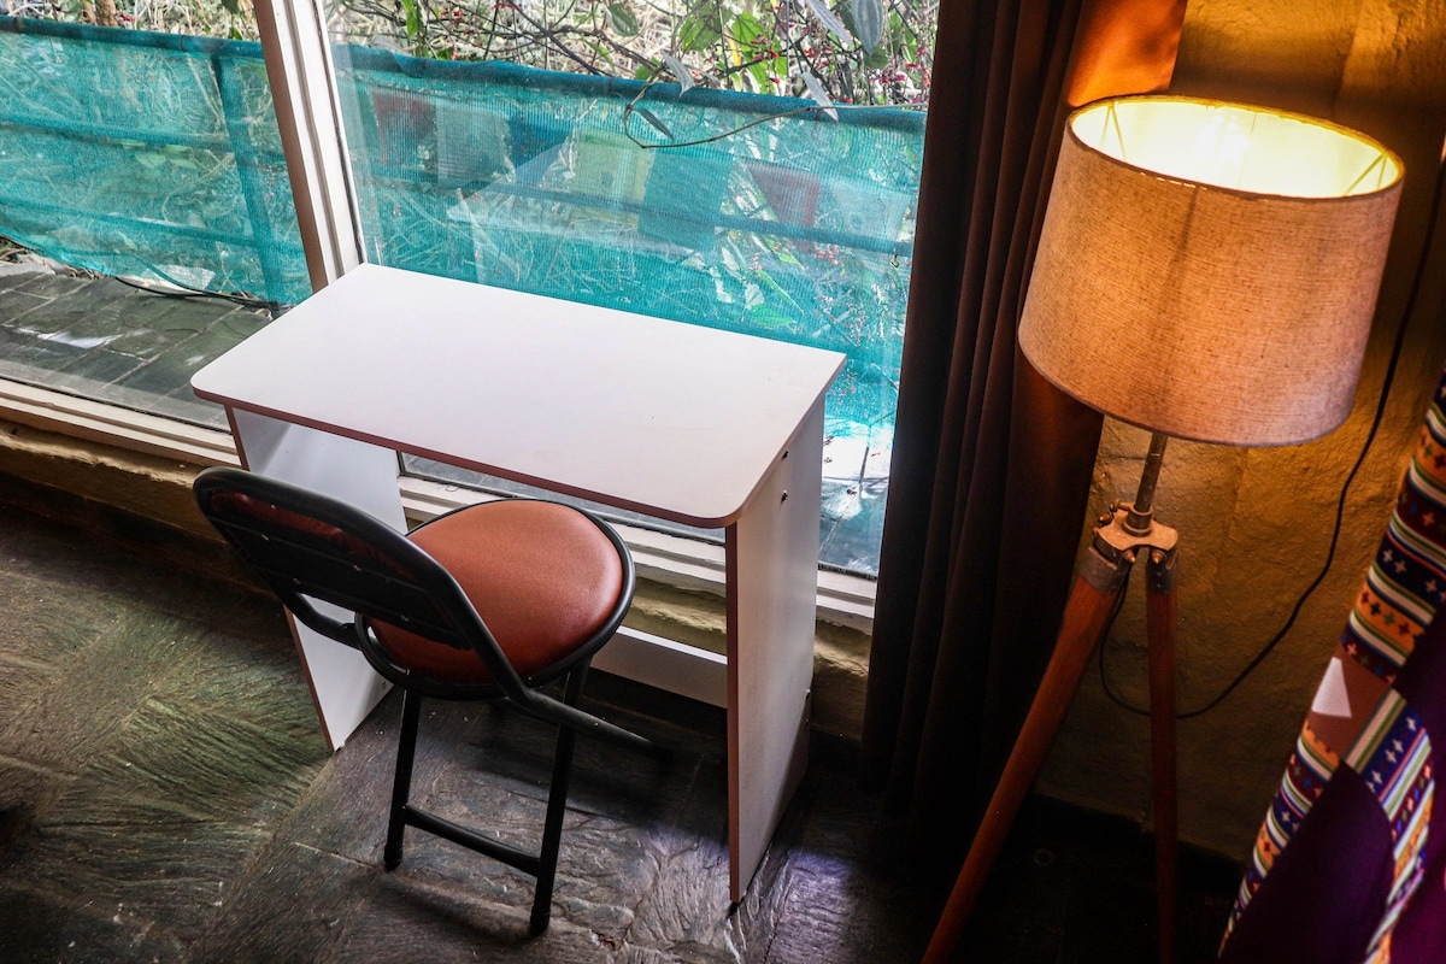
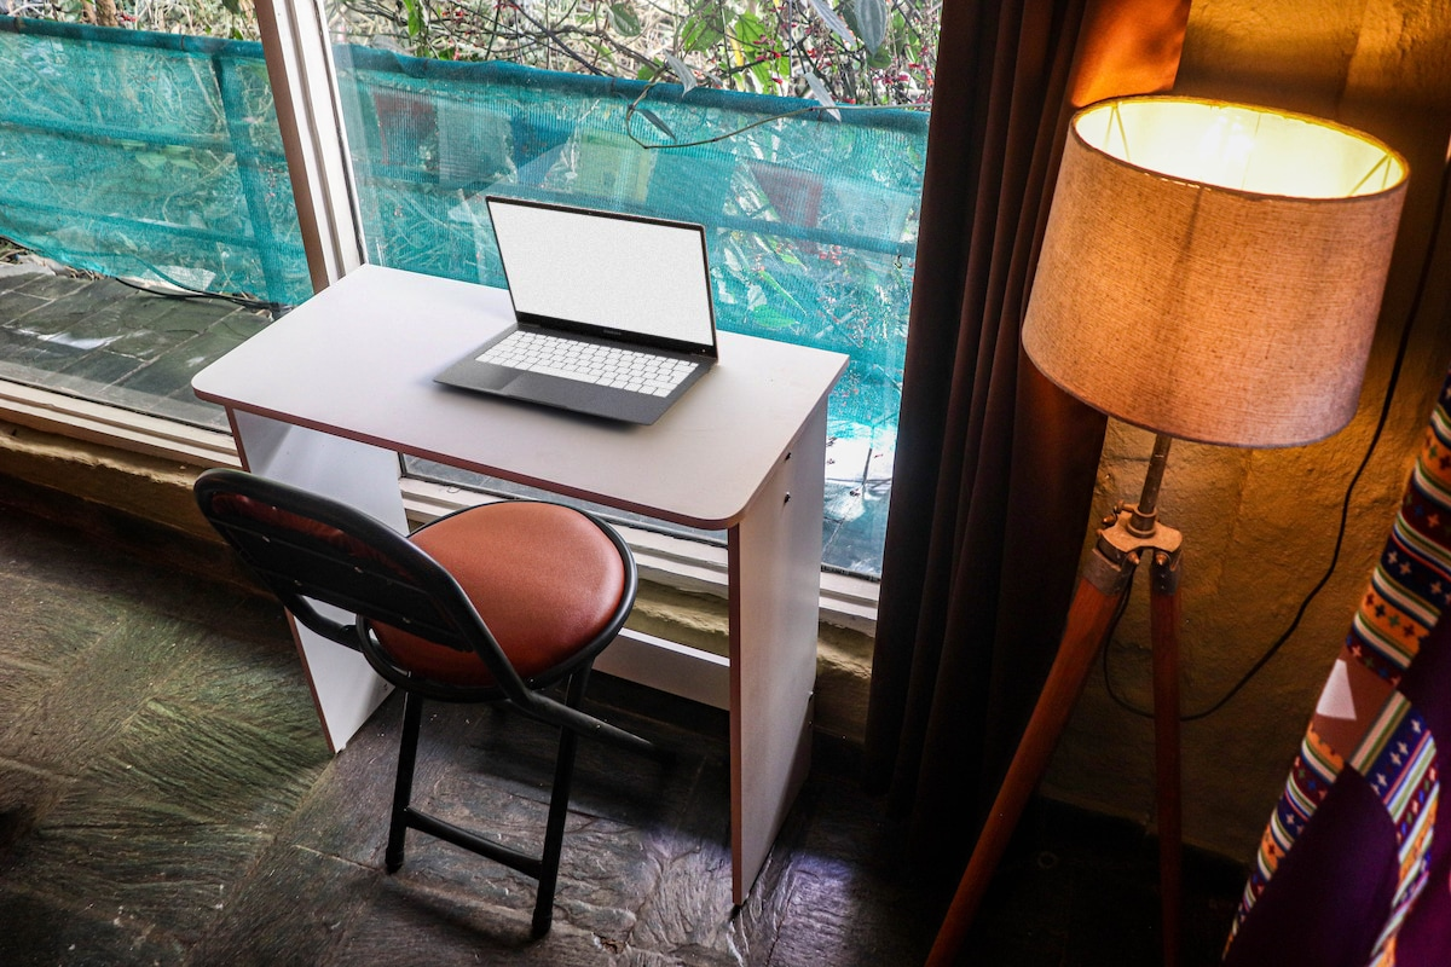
+ laptop [432,193,721,427]
